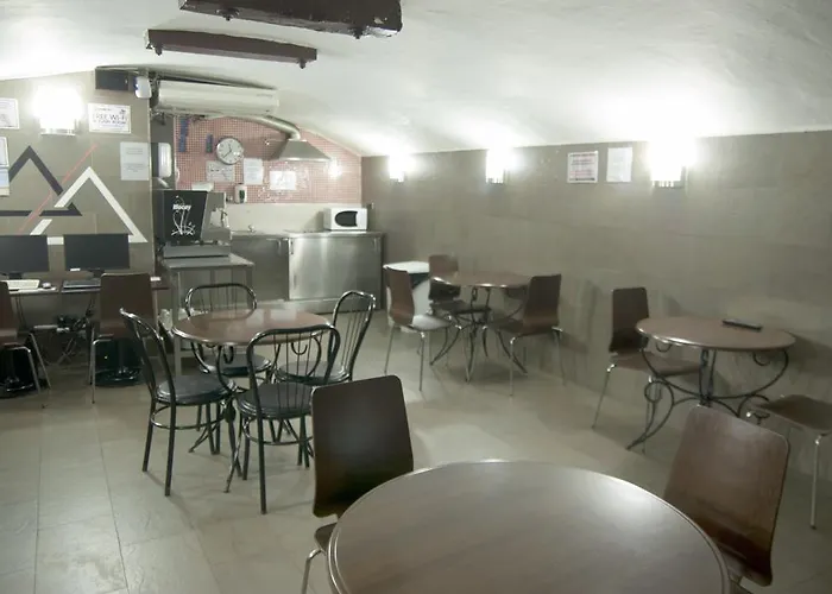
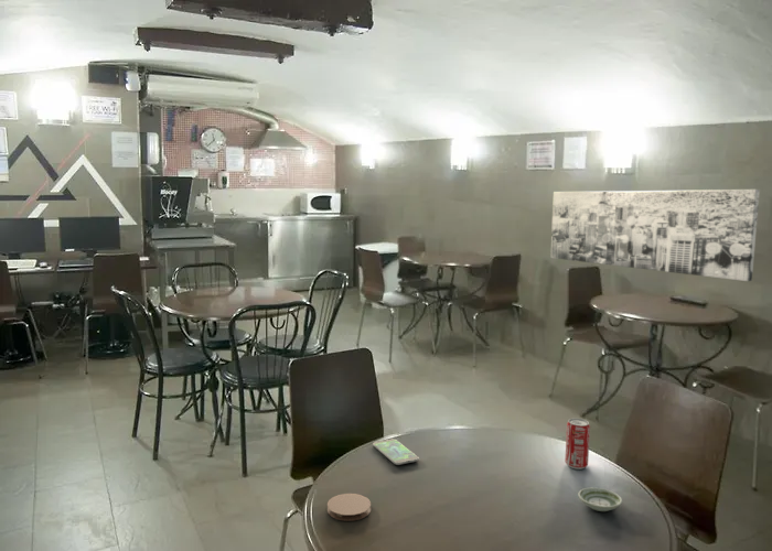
+ saucer [577,486,623,512]
+ coaster [326,493,372,522]
+ wall art [549,188,761,282]
+ beverage can [564,418,591,471]
+ smartphone [372,437,420,466]
